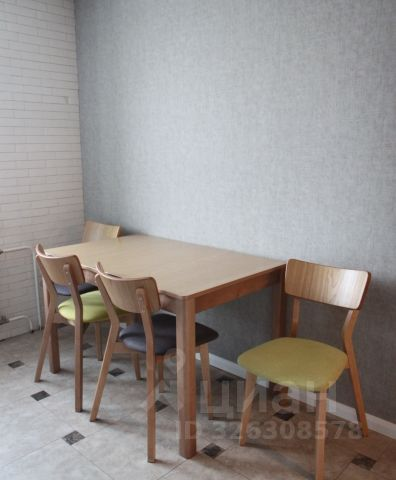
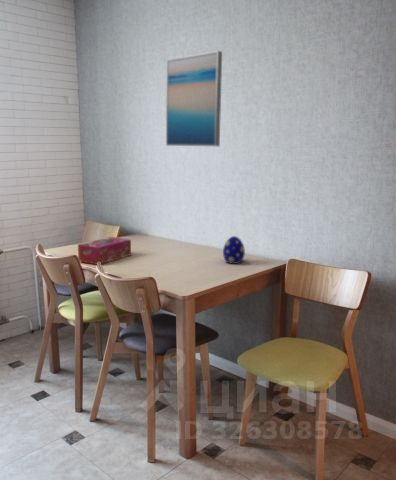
+ decorative egg [222,235,246,265]
+ tissue box [77,236,132,266]
+ wall art [165,50,223,147]
